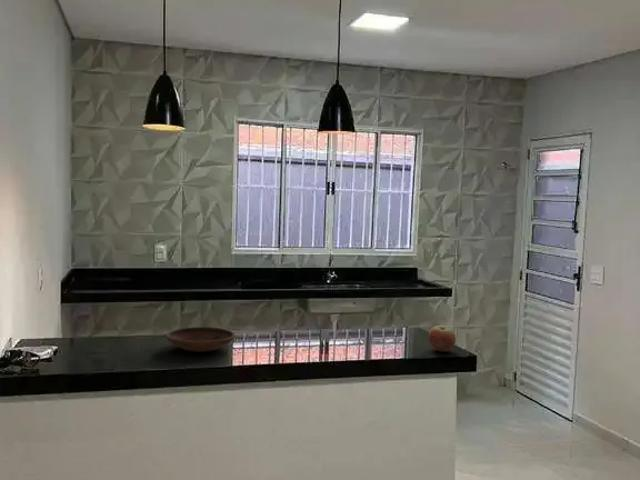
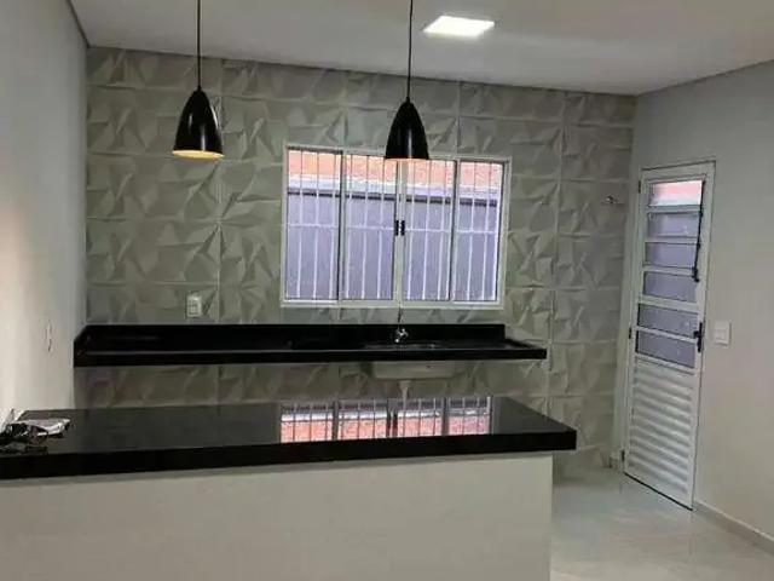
- apple [428,325,457,353]
- bowl [165,326,236,353]
